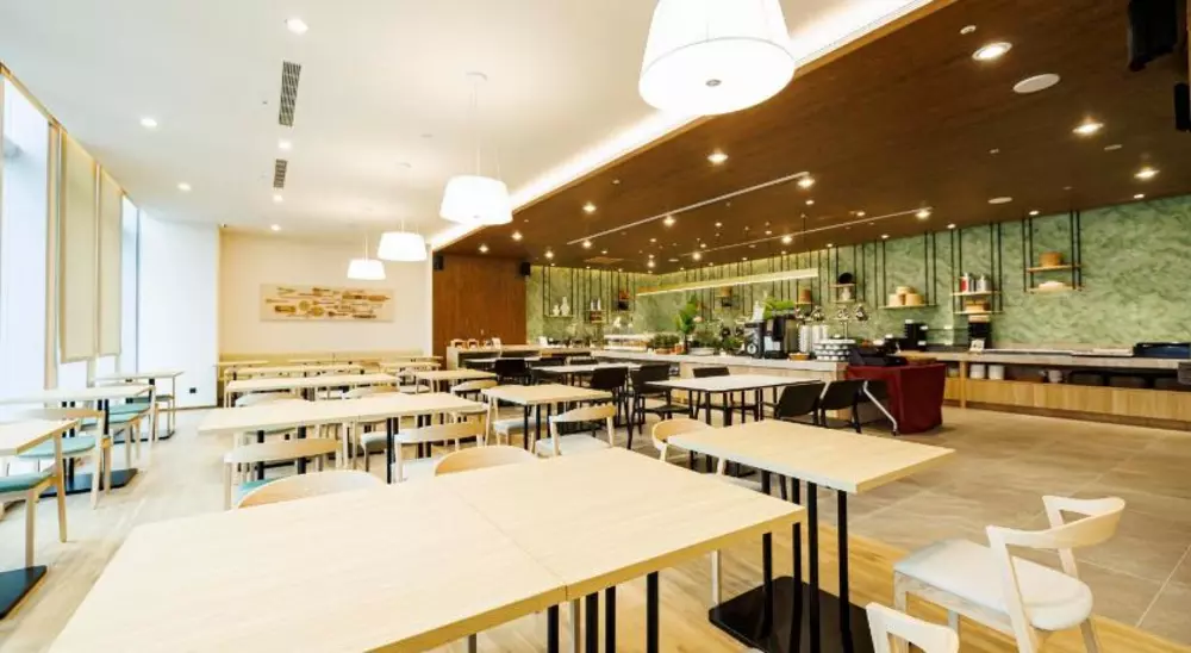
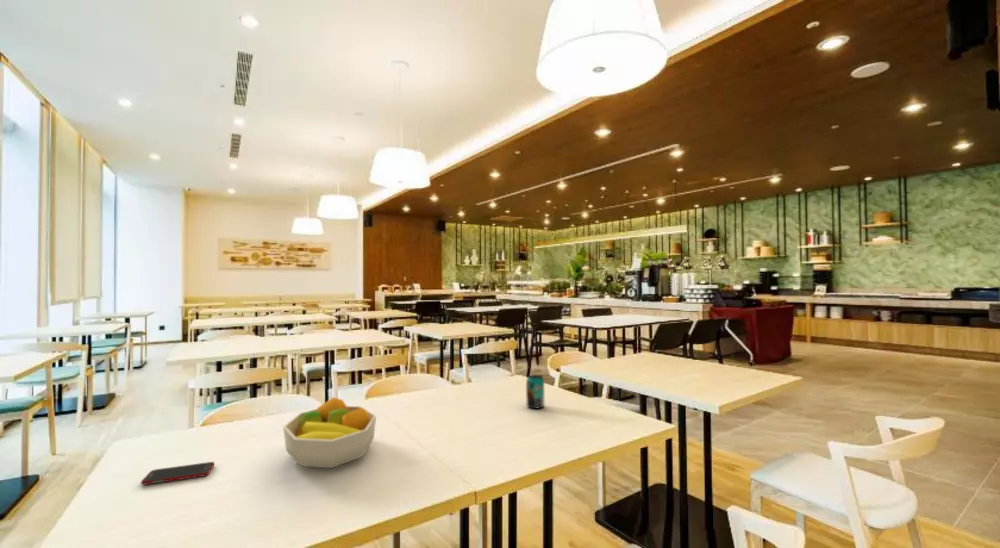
+ beverage can [525,373,545,410]
+ fruit bowl [282,396,377,469]
+ cell phone [140,461,215,486]
